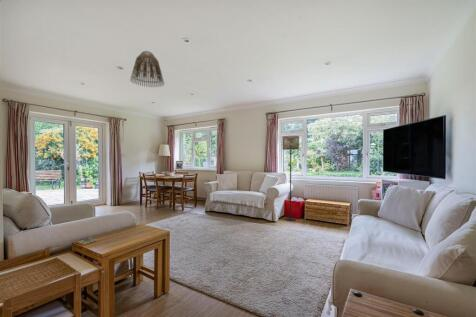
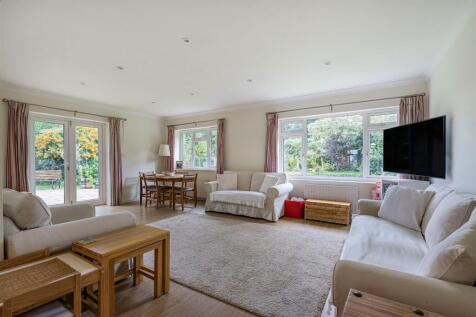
- lamp shade [129,50,165,88]
- floor lamp [281,135,300,222]
